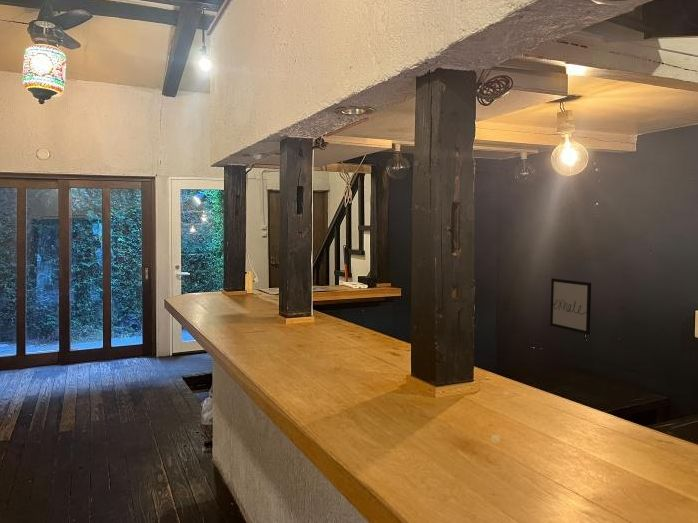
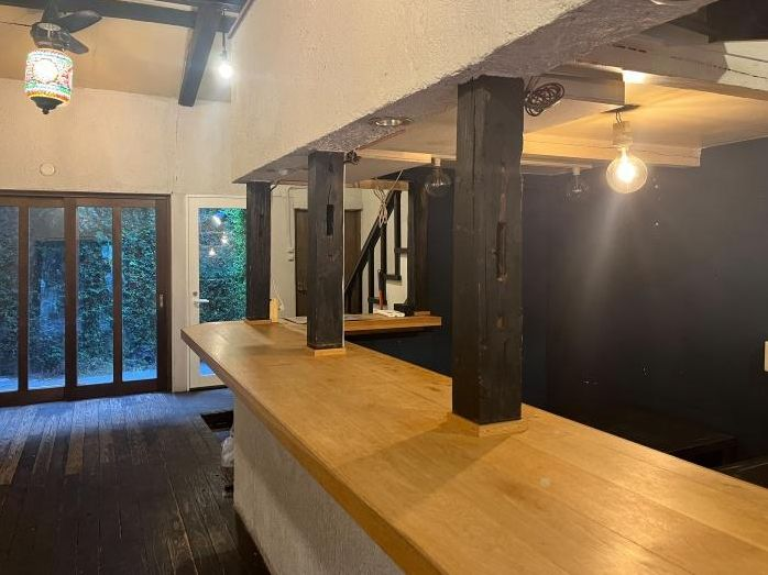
- wall art [549,277,592,335]
